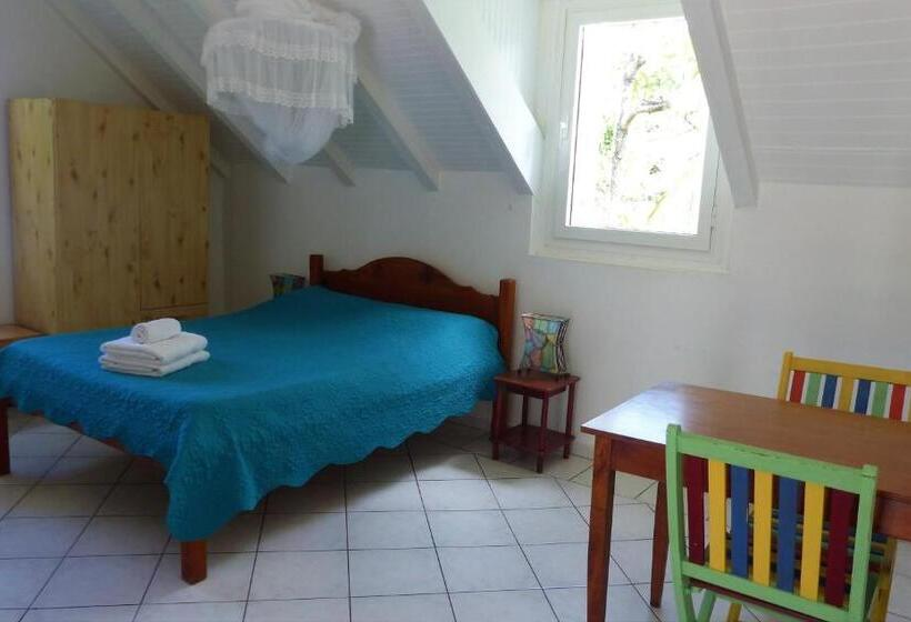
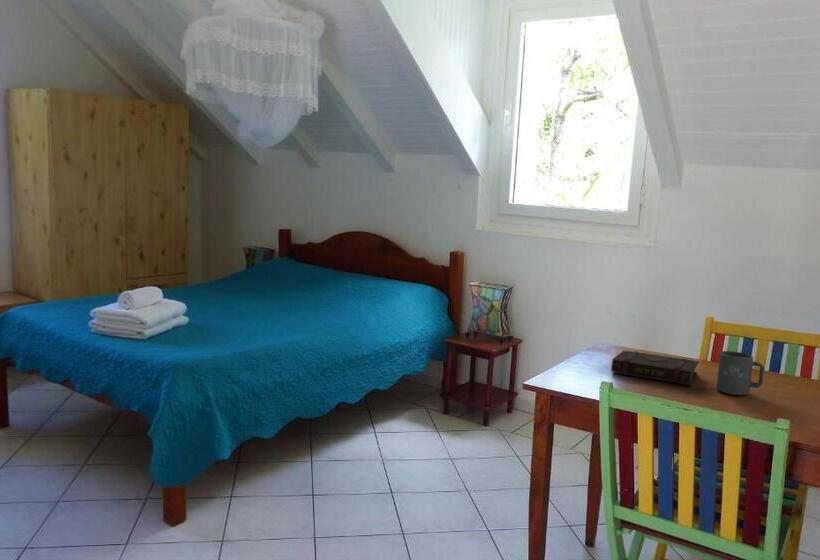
+ book [610,349,700,386]
+ mug [716,350,766,396]
